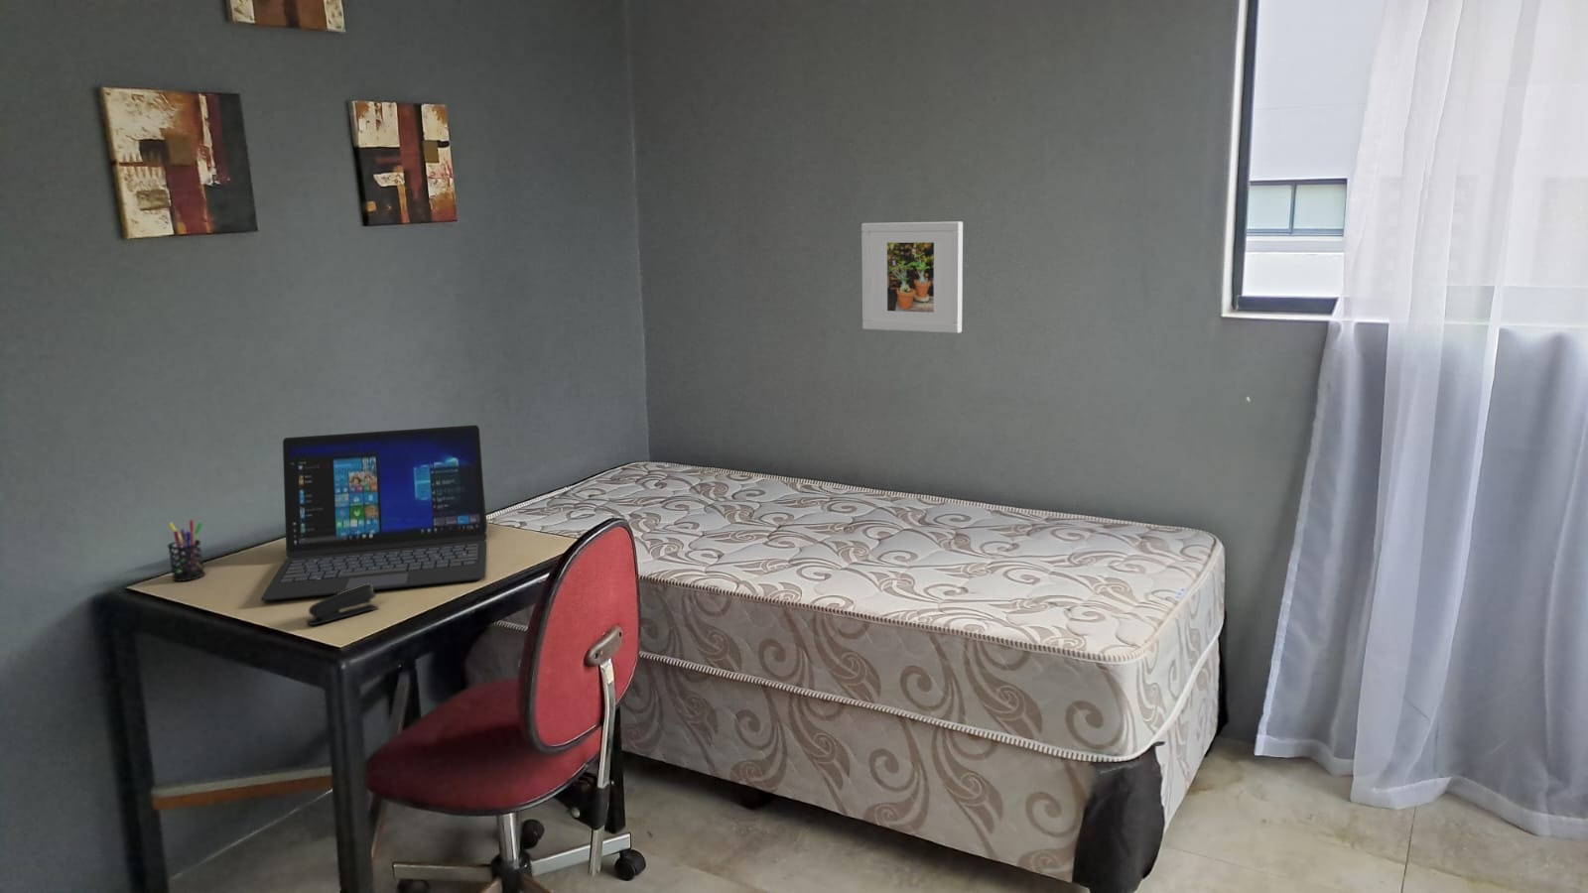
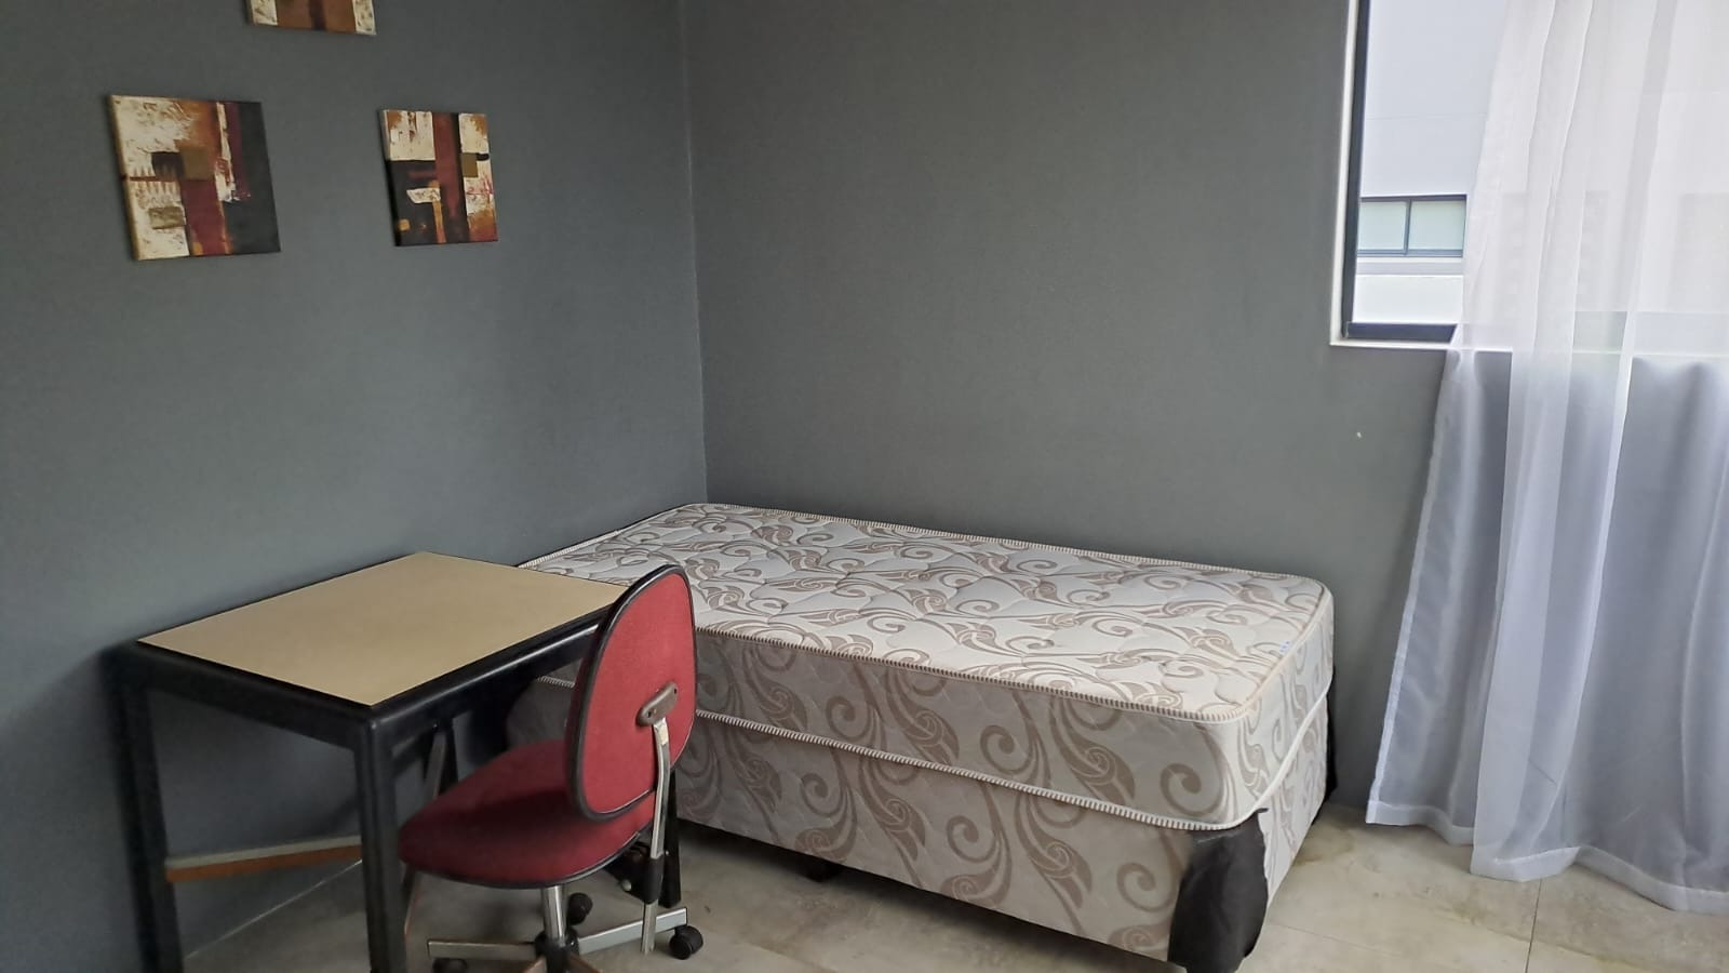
- stapler [304,583,380,626]
- pen holder [167,519,205,582]
- laptop [260,424,489,601]
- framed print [861,221,964,335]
